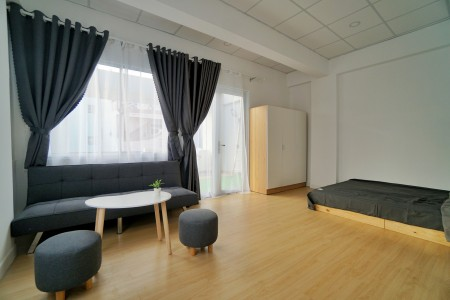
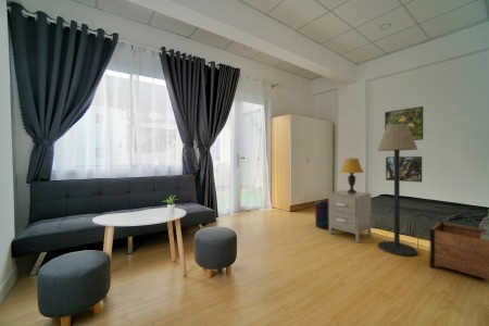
+ floor lamp [376,124,419,258]
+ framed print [384,105,424,141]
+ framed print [385,155,423,184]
+ supplement container [314,200,335,230]
+ planter [429,220,489,280]
+ nightstand [327,189,373,243]
+ table lamp [339,156,365,192]
